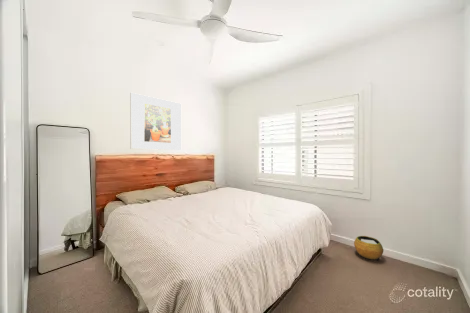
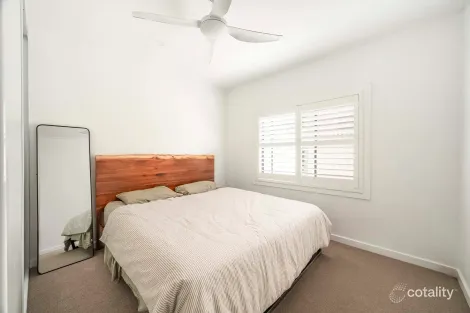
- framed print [129,92,182,151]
- clay pot [353,235,385,261]
